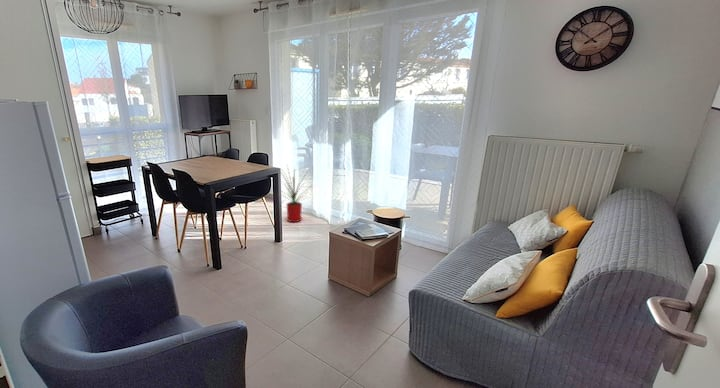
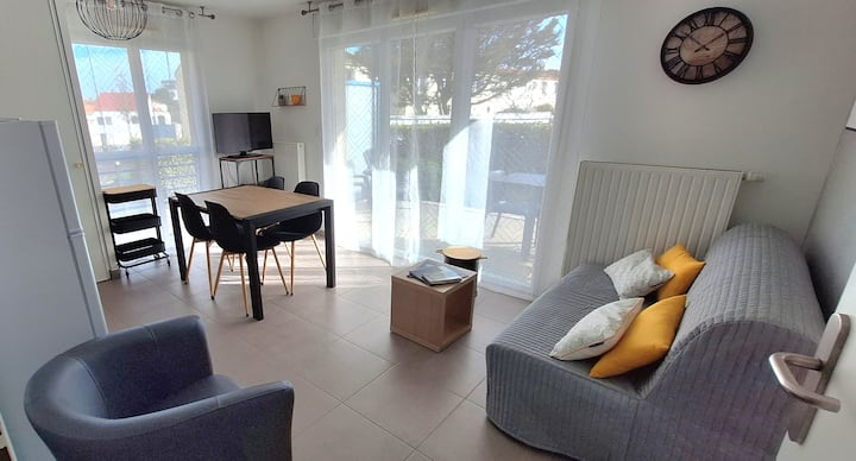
- house plant [280,165,312,223]
